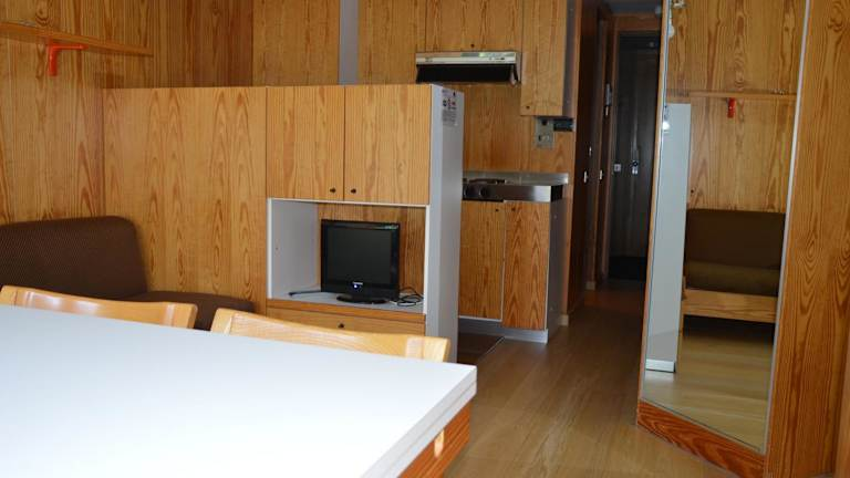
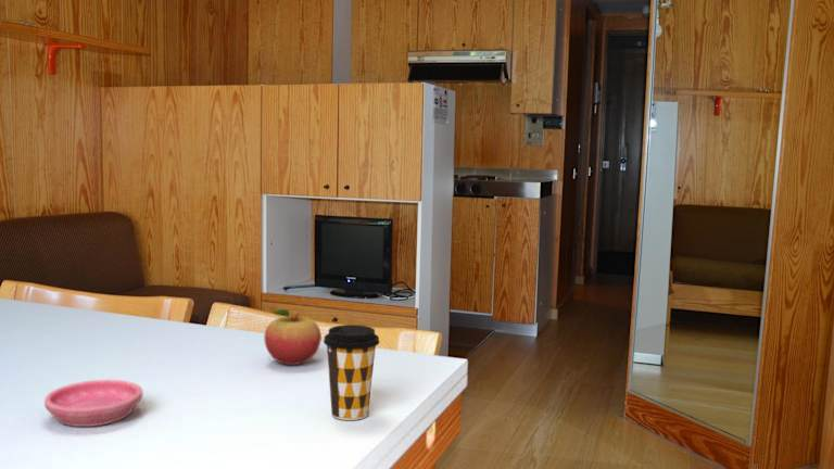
+ fruit [263,308,323,366]
+ saucer [43,379,143,428]
+ coffee cup [323,324,380,421]
